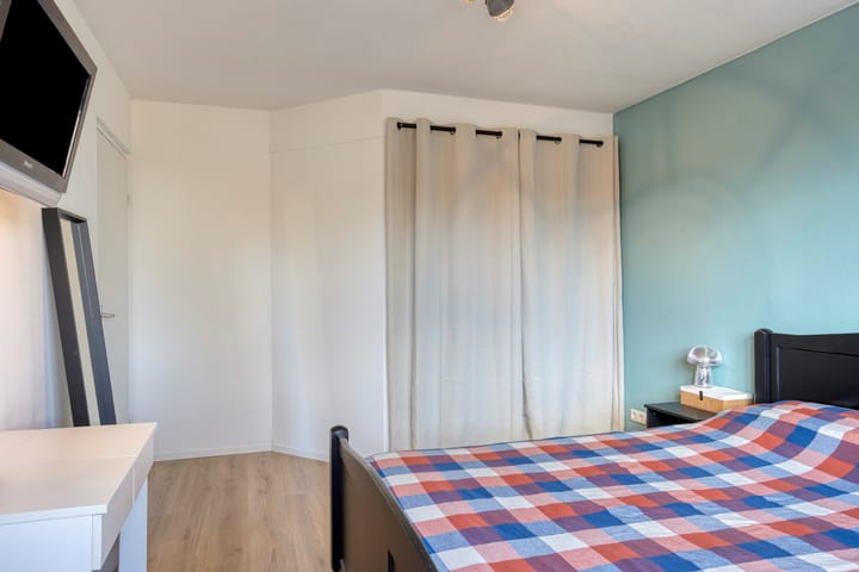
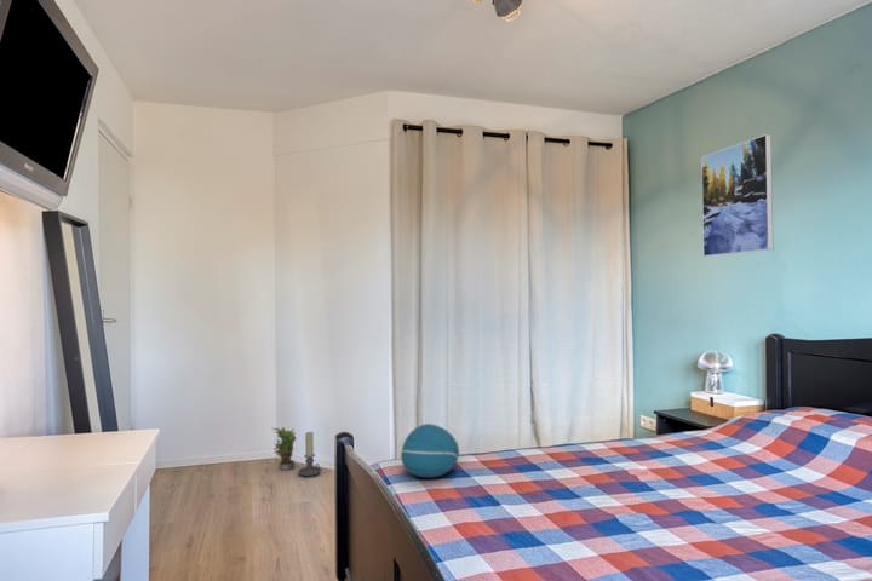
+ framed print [700,133,775,258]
+ cushion [400,422,460,478]
+ candle holder [297,431,322,477]
+ potted plant [270,426,298,471]
